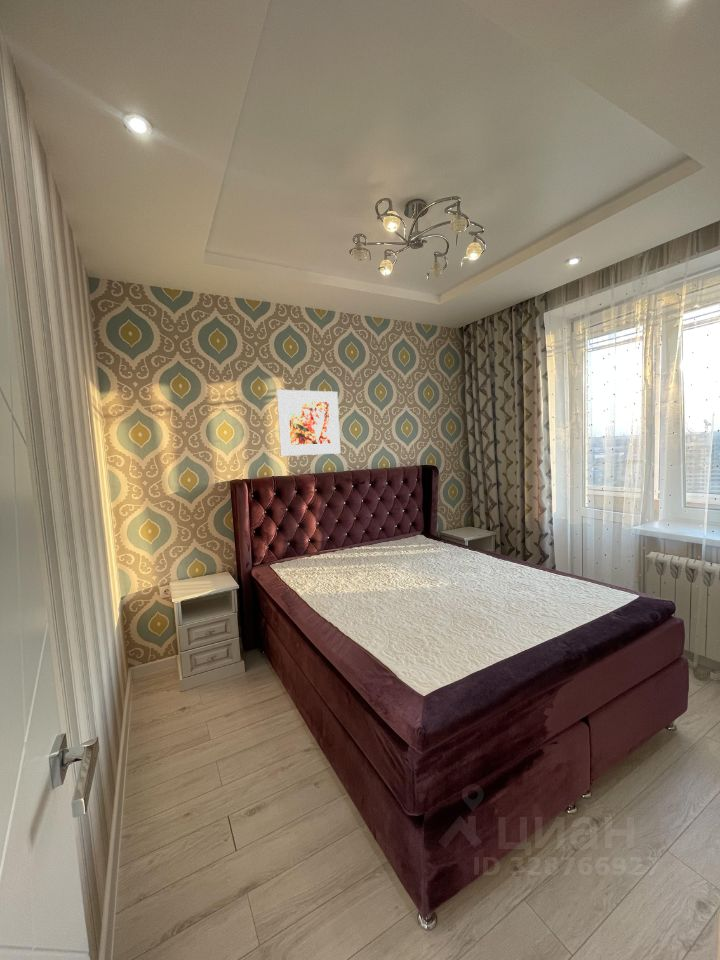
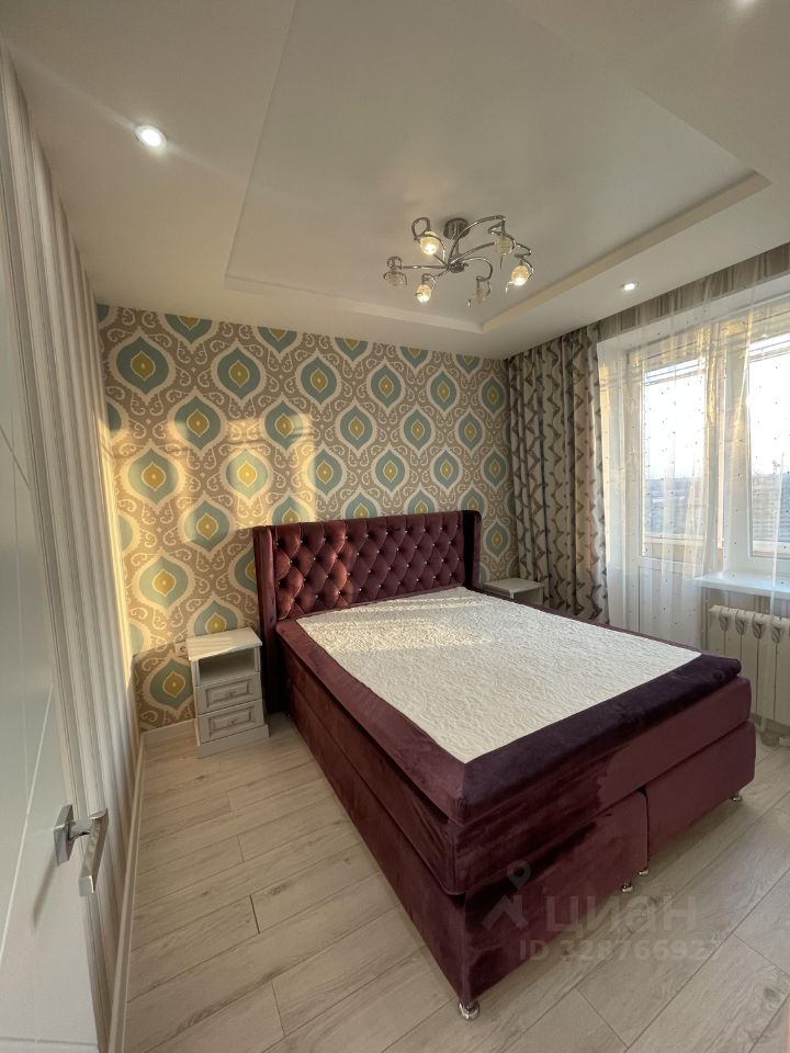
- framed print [276,389,341,457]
